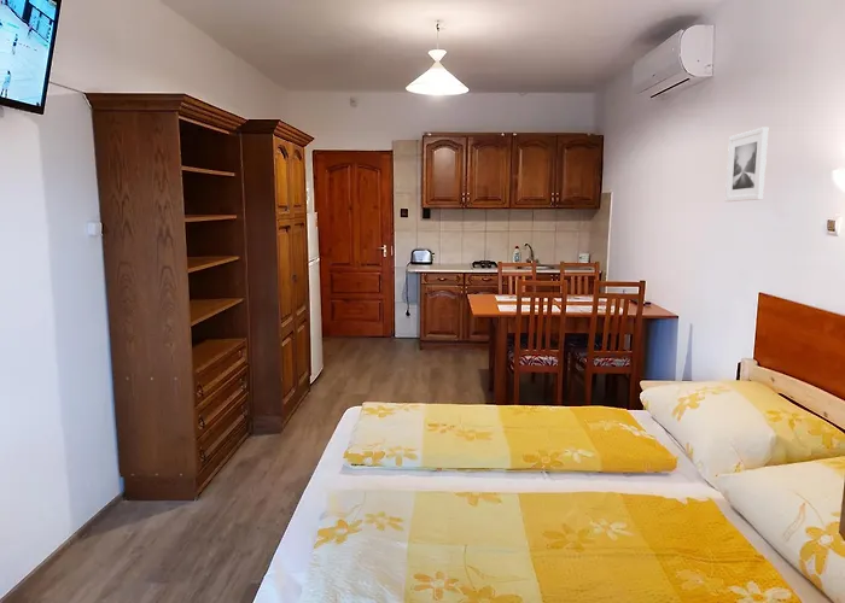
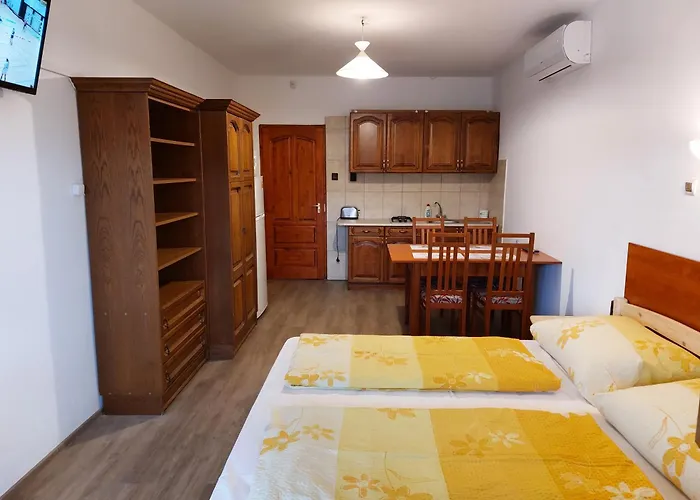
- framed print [724,125,769,203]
